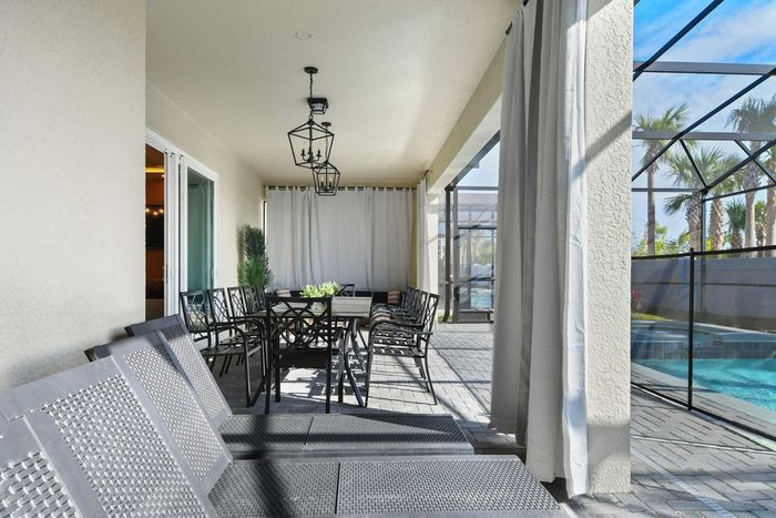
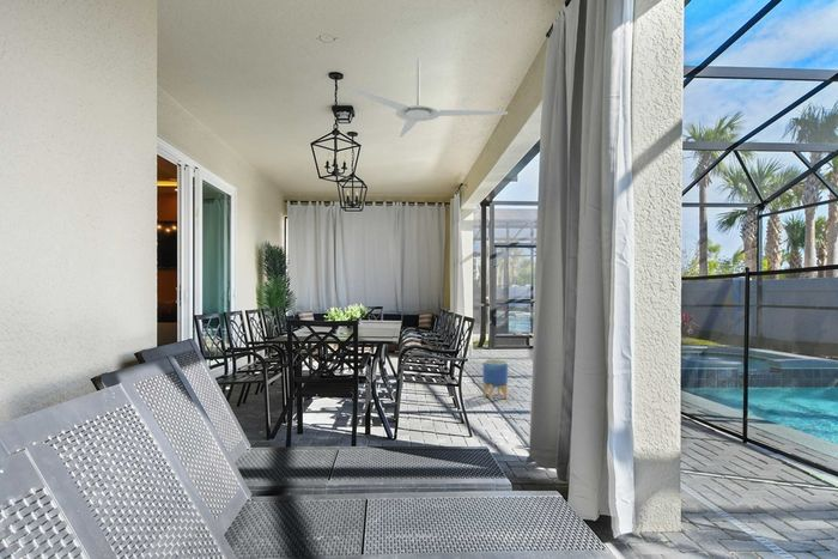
+ ceiling fan [347,59,509,139]
+ planter [481,358,509,401]
